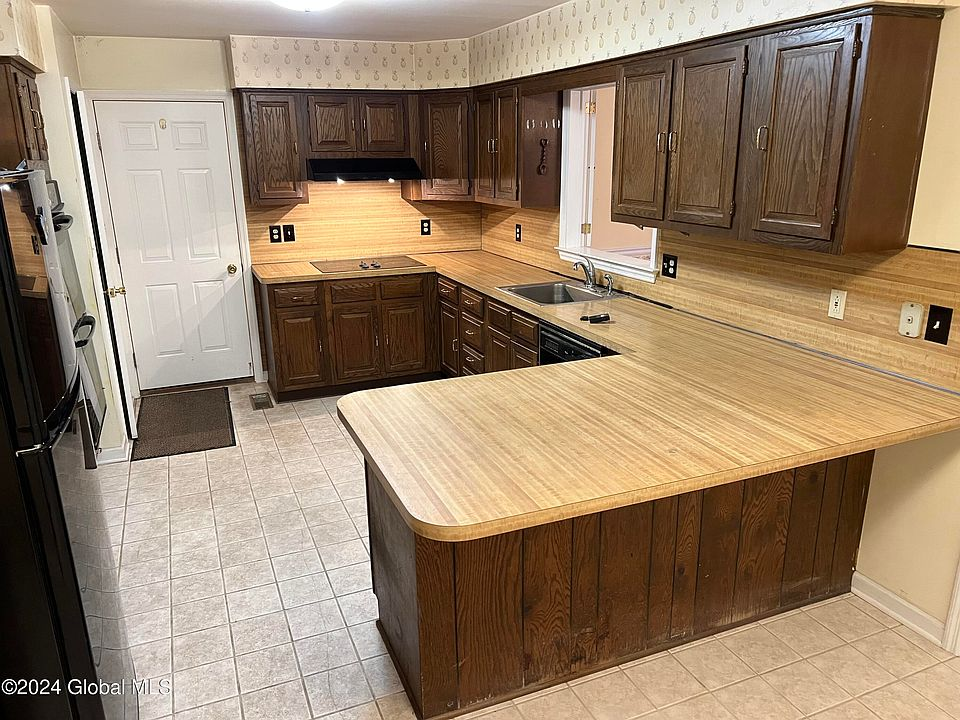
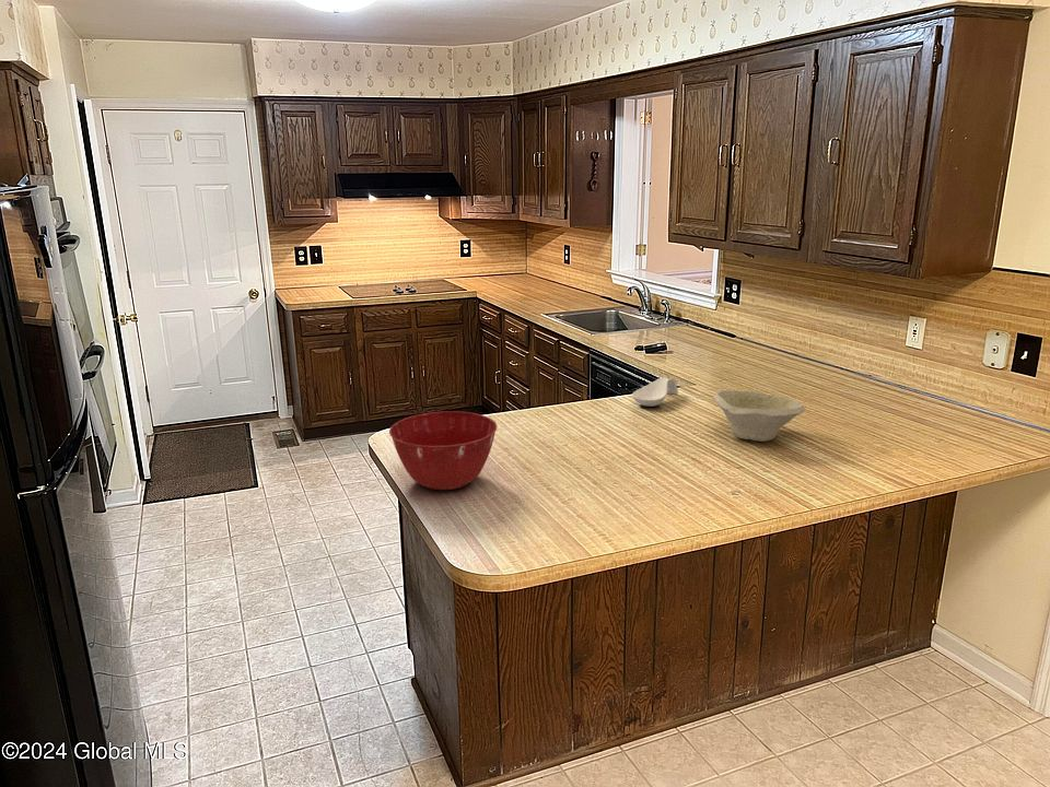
+ spoon rest [631,376,679,408]
+ mixing bowl [388,410,499,491]
+ bowl [712,389,805,443]
